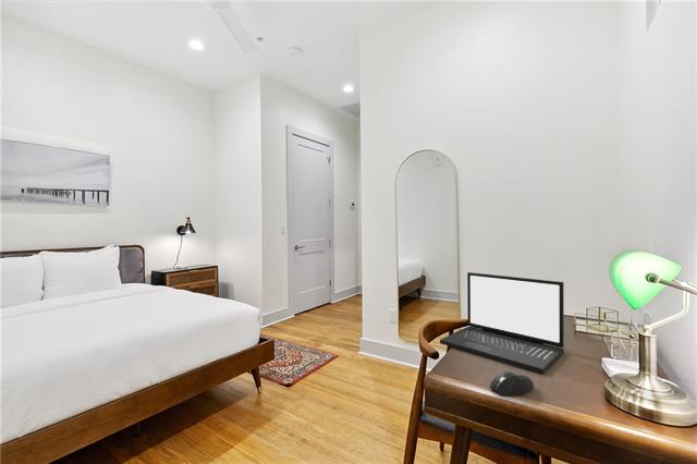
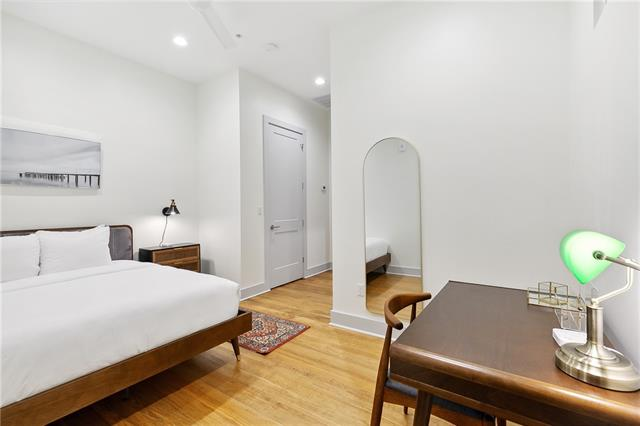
- laptop [439,271,565,375]
- mouse [489,370,535,398]
